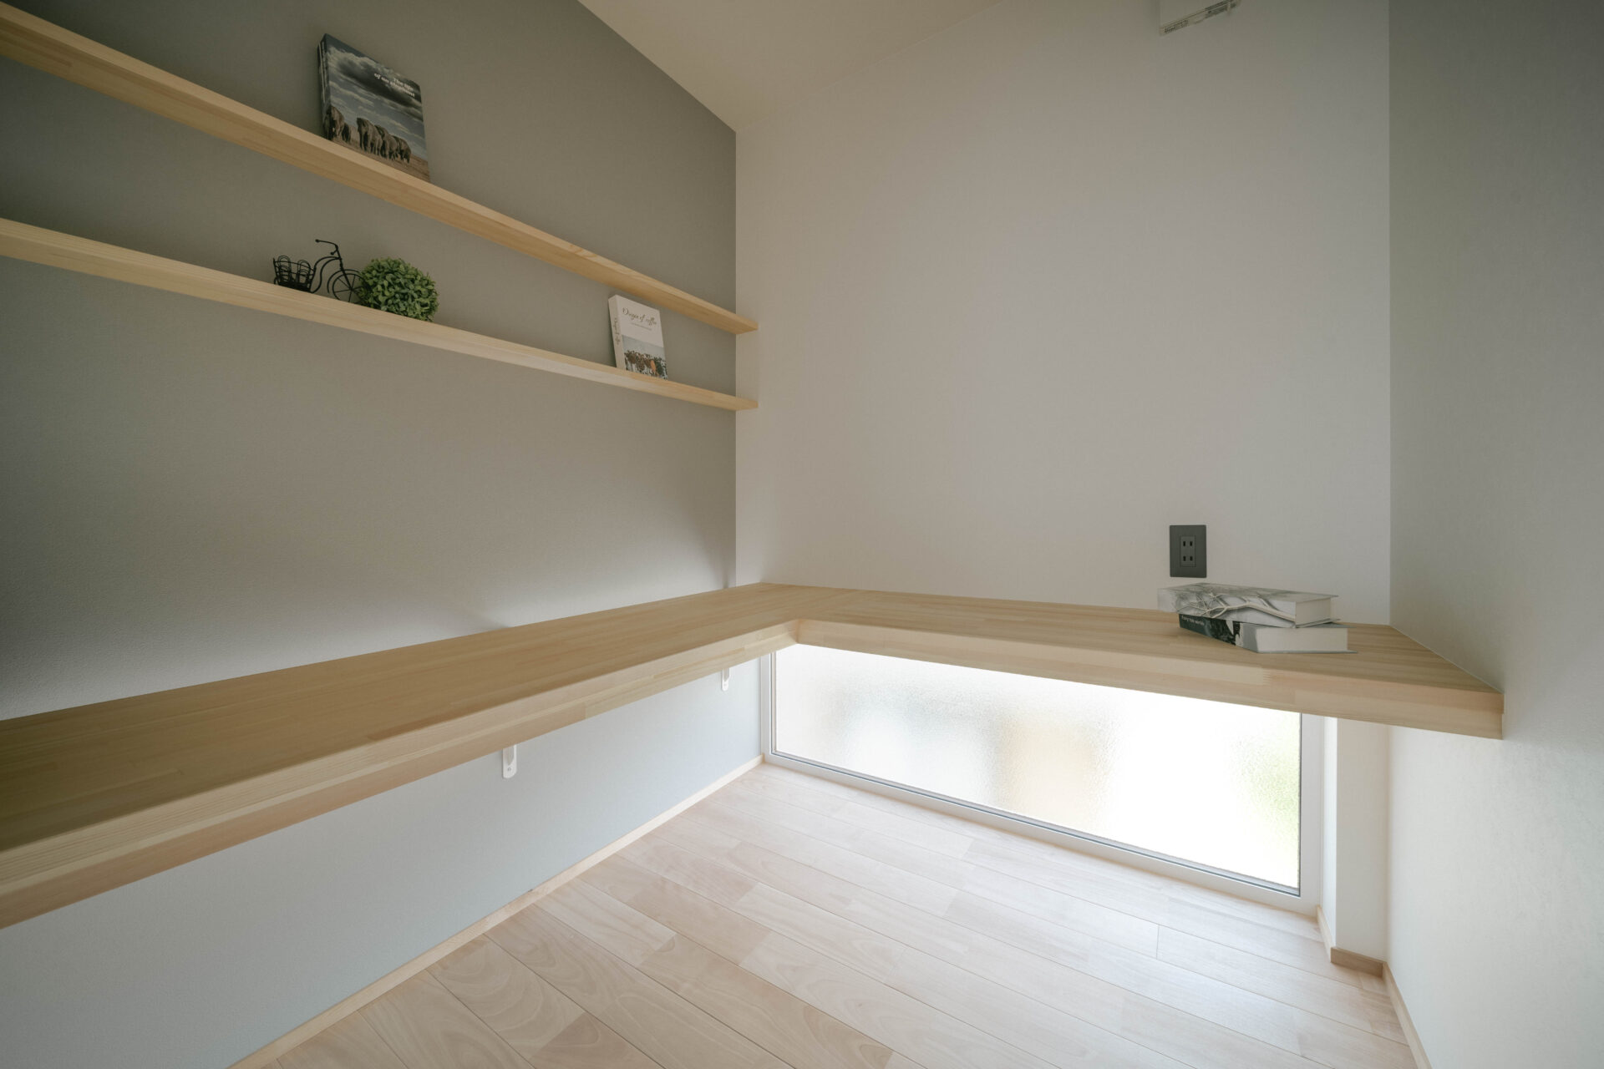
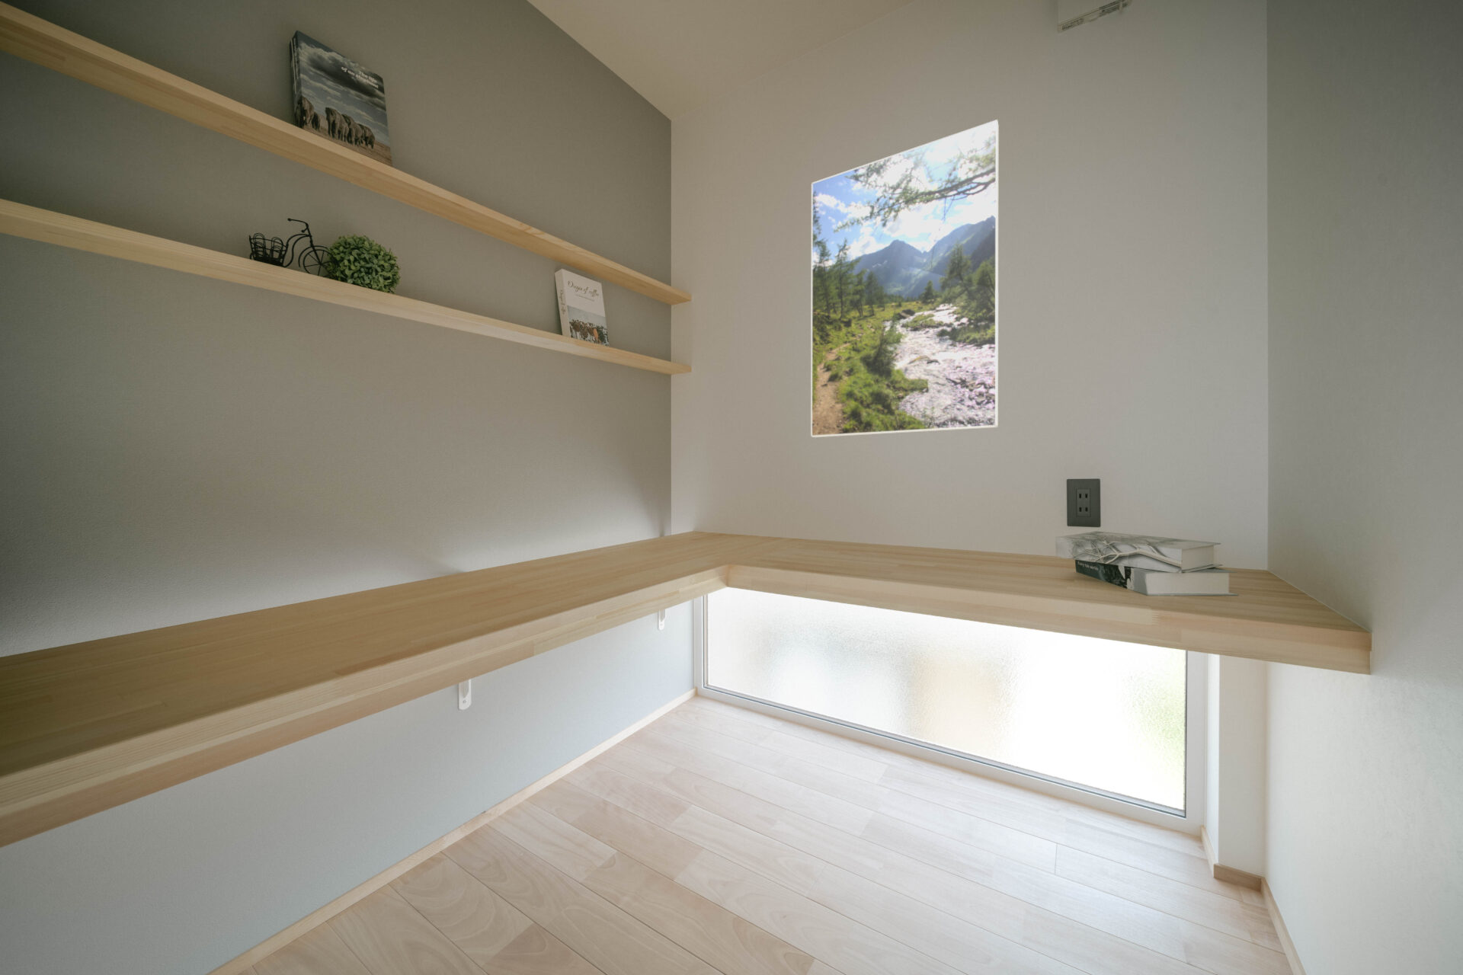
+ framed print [810,119,999,437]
